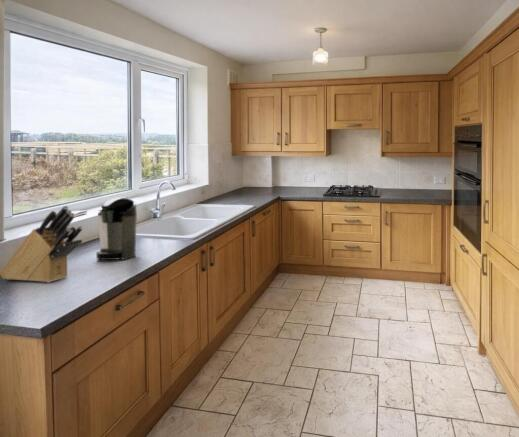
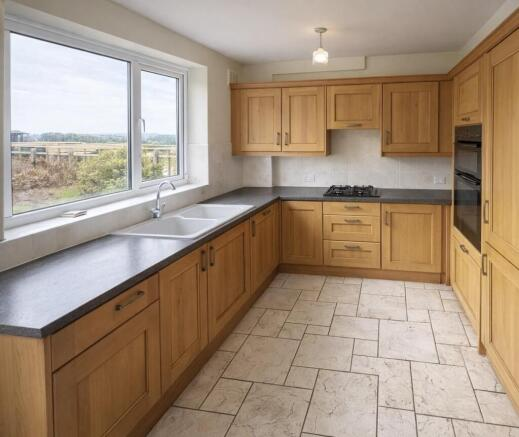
- knife block [0,205,84,284]
- coffee maker [95,196,138,261]
